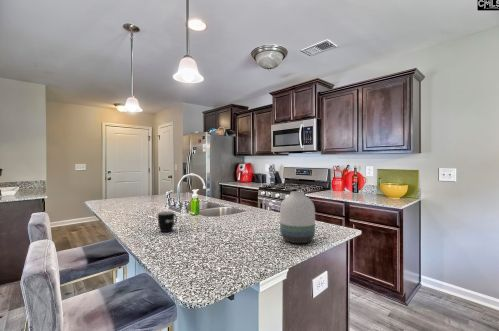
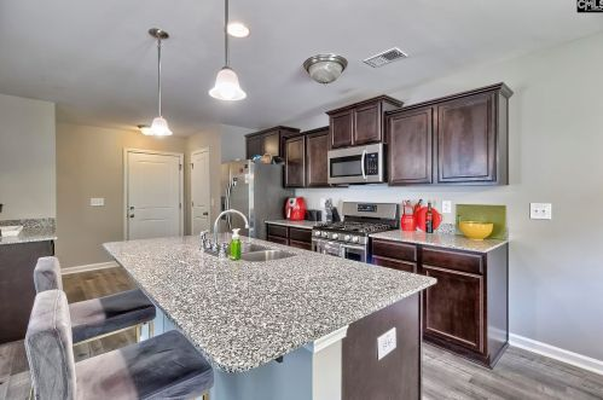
- vase [279,190,316,244]
- mug [157,210,178,233]
